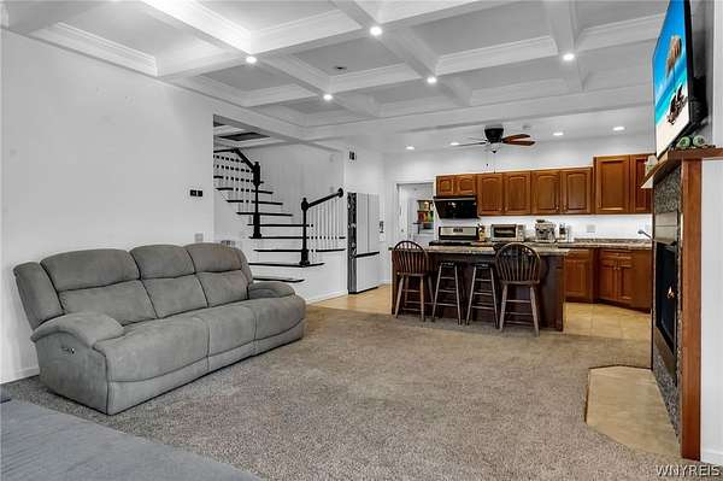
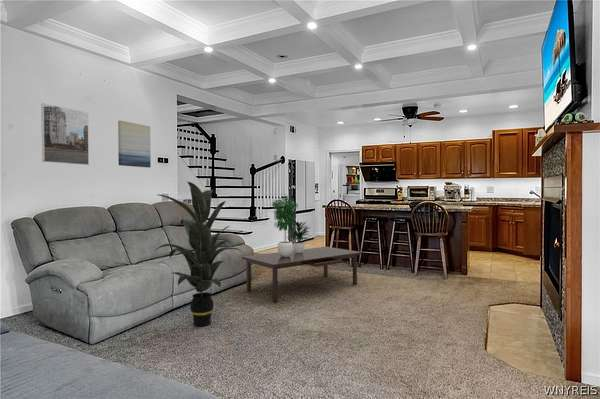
+ wall art [117,120,152,169]
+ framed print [40,103,90,166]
+ potted plant [271,193,313,257]
+ coffee table [241,246,362,303]
+ indoor plant [154,180,244,327]
